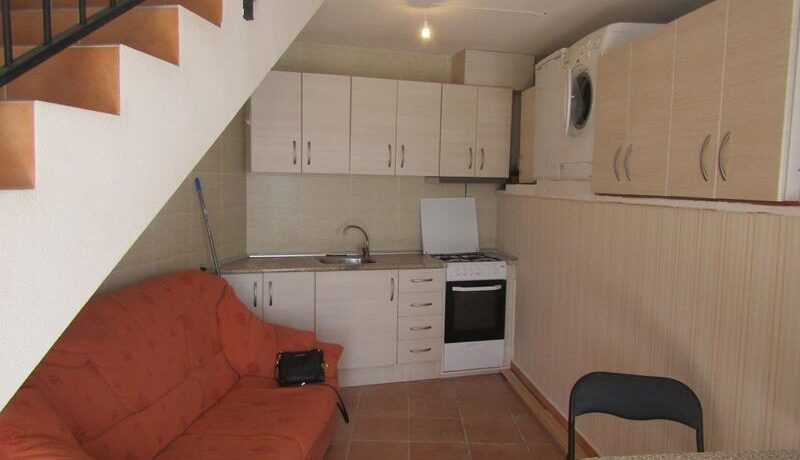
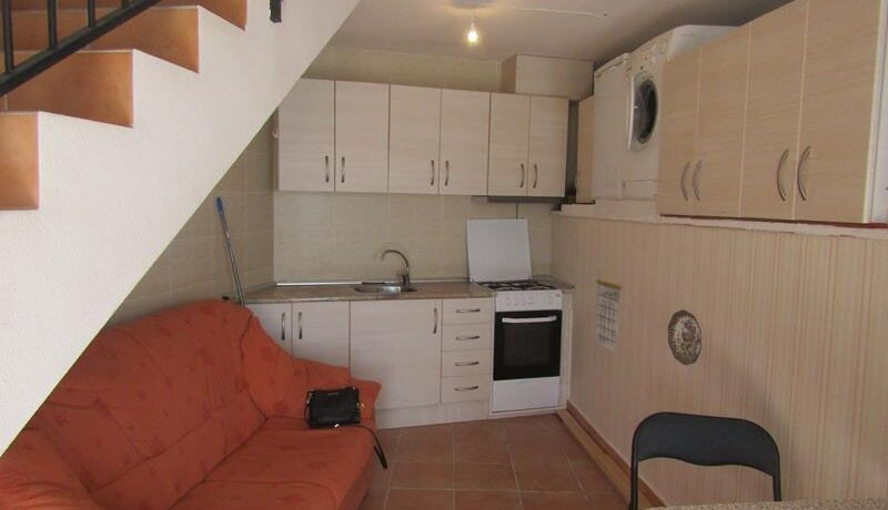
+ calendar [594,278,623,355]
+ decorative plate [667,308,703,366]
